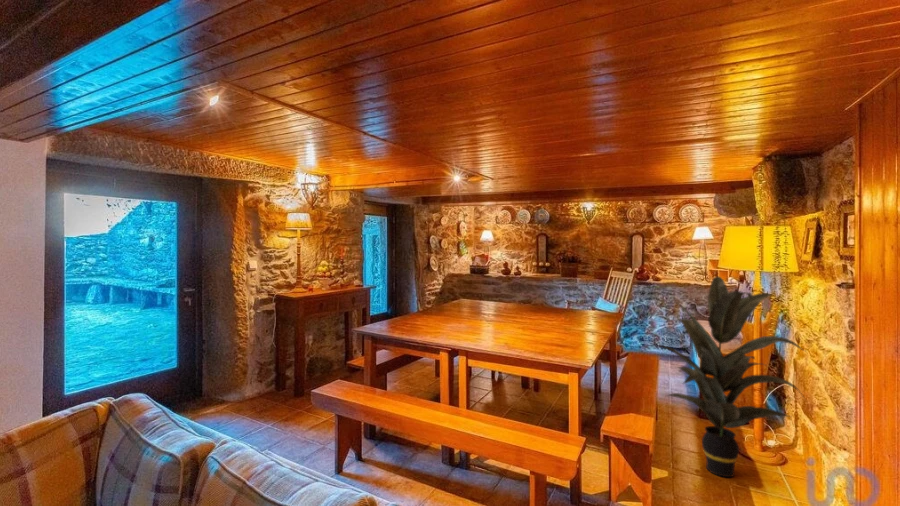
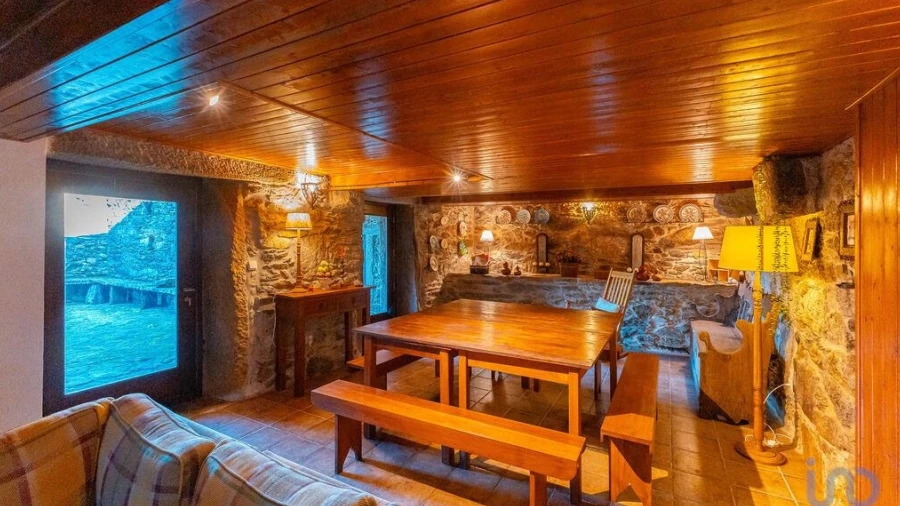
- indoor plant [657,275,808,478]
